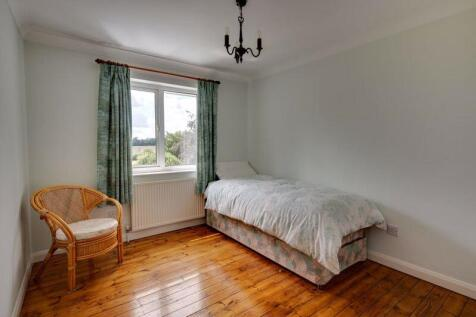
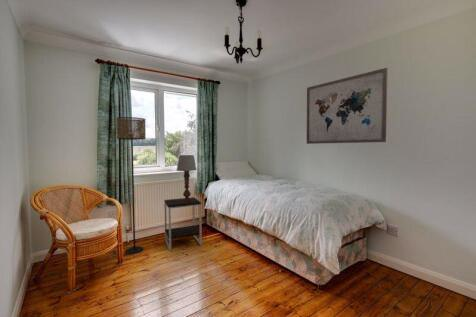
+ side table [163,196,203,252]
+ table lamp [175,154,198,202]
+ wall art [306,67,389,145]
+ floor lamp [116,116,147,255]
